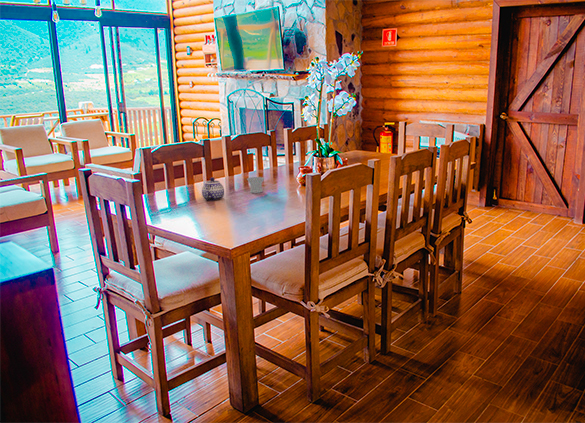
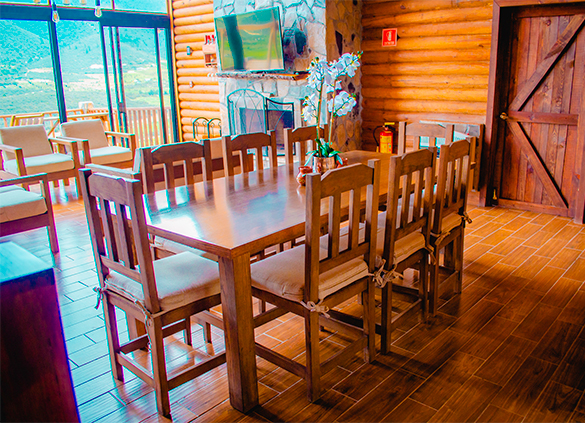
- teapot [201,176,225,201]
- cup [246,176,265,194]
